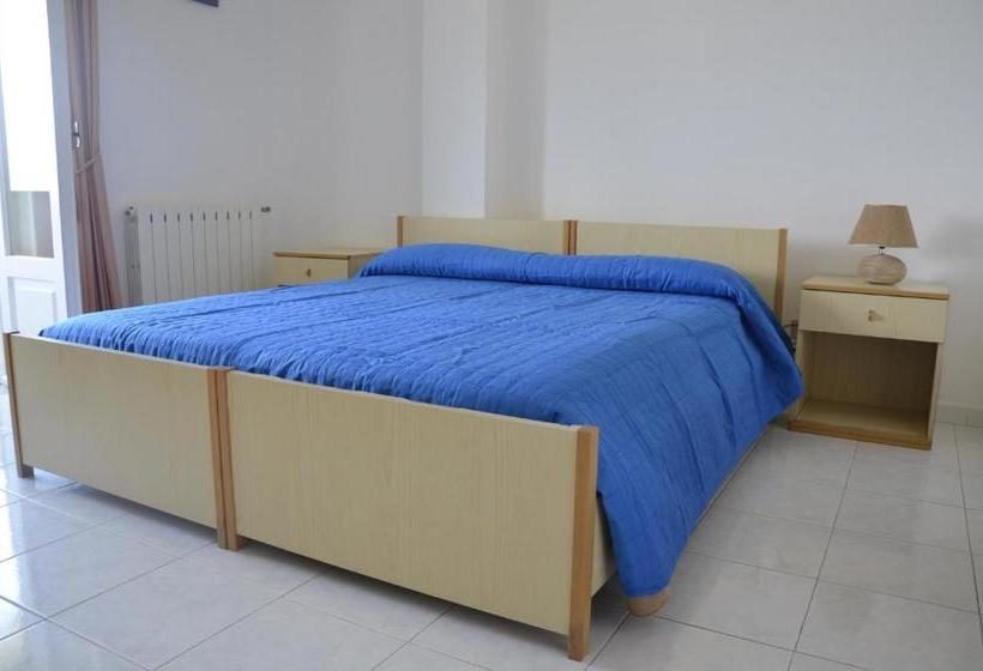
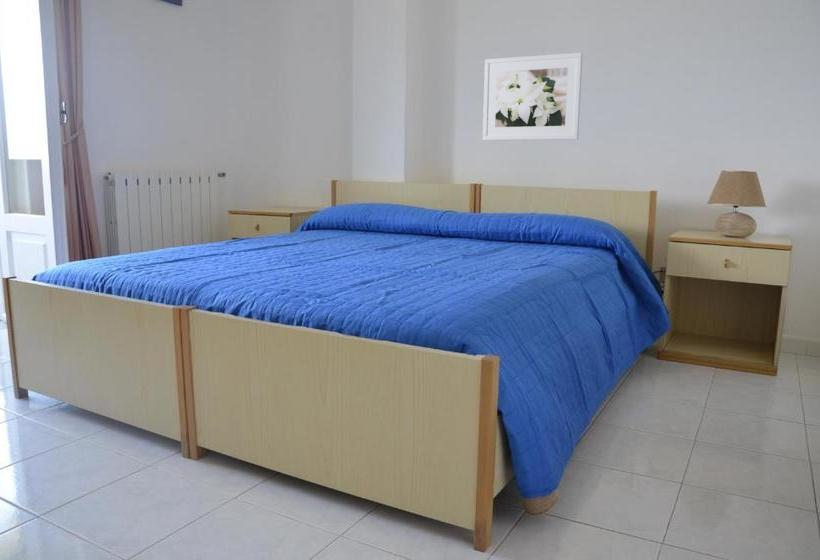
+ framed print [482,51,584,141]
